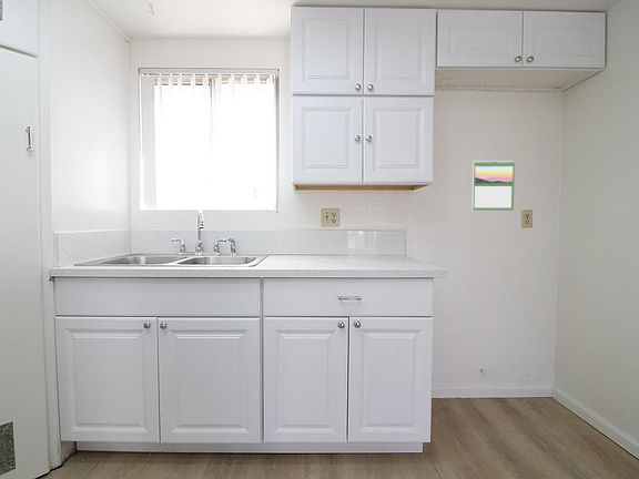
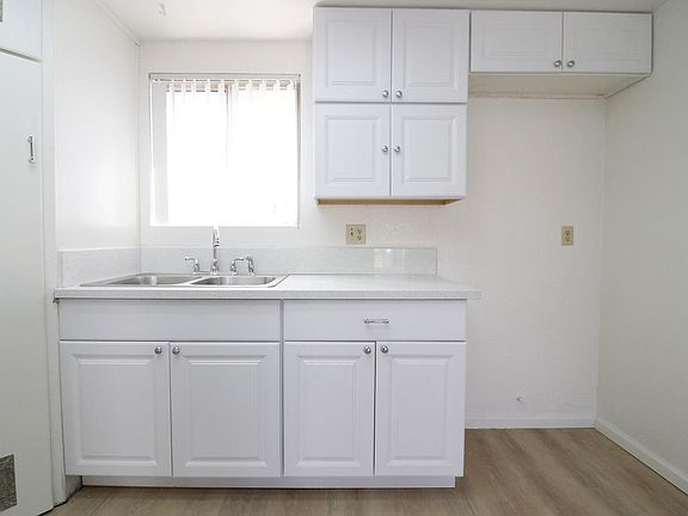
- calendar [471,159,516,212]
